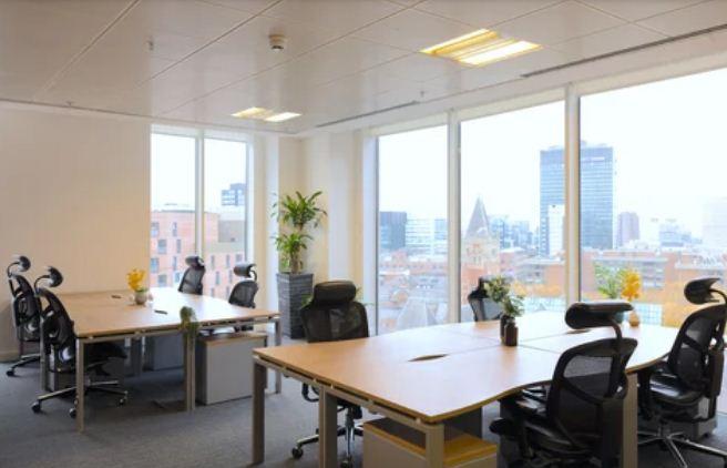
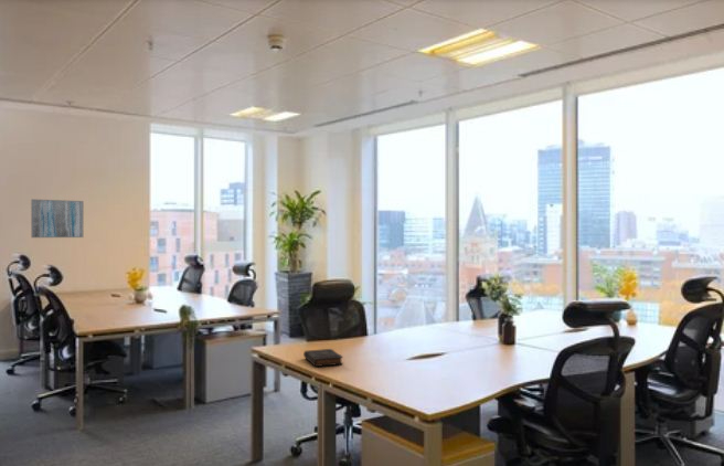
+ wall art [30,199,84,239]
+ book [302,348,344,368]
